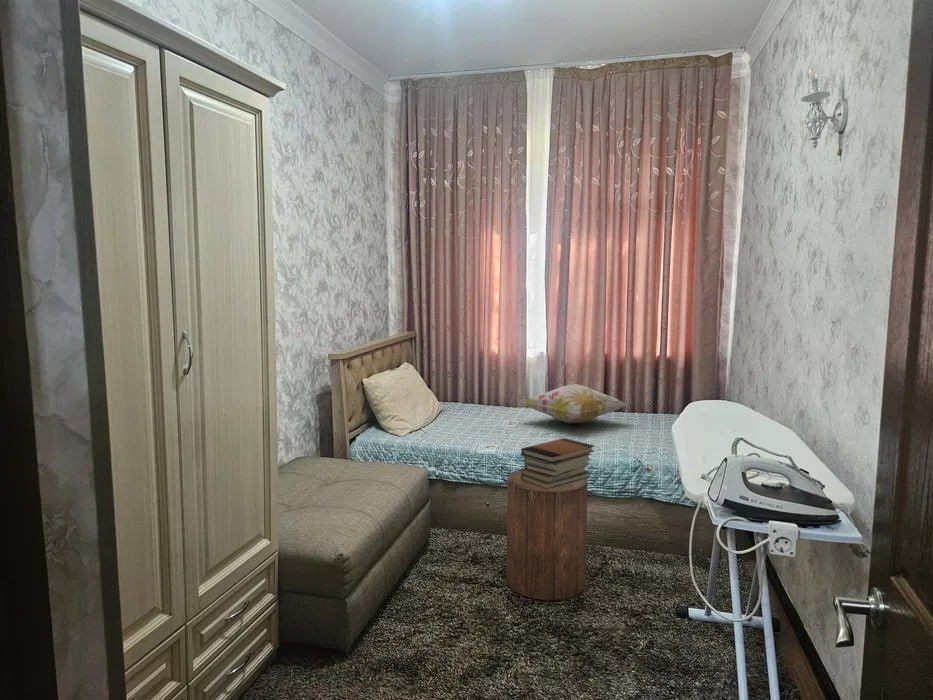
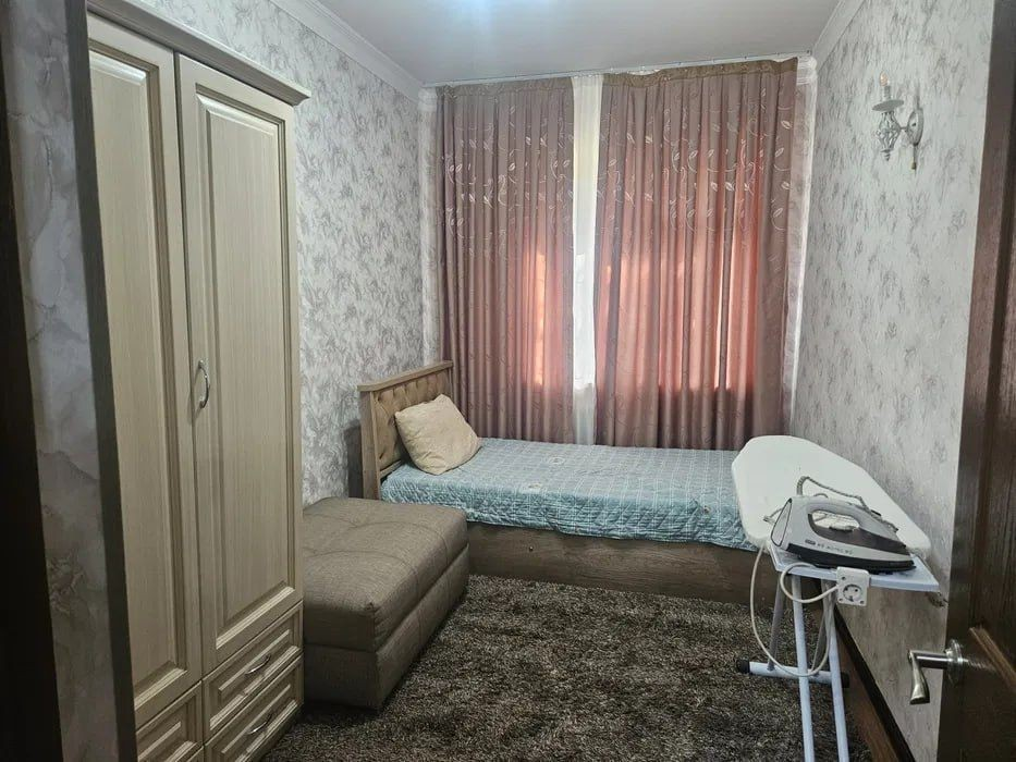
- stool [506,468,589,601]
- book stack [520,437,596,489]
- decorative pillow [519,383,629,424]
